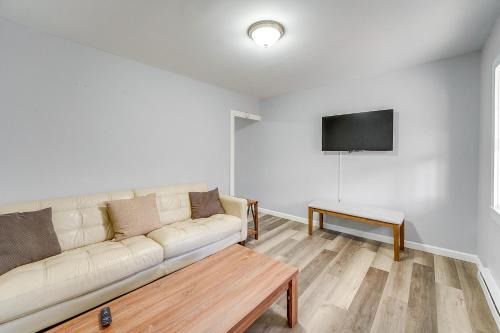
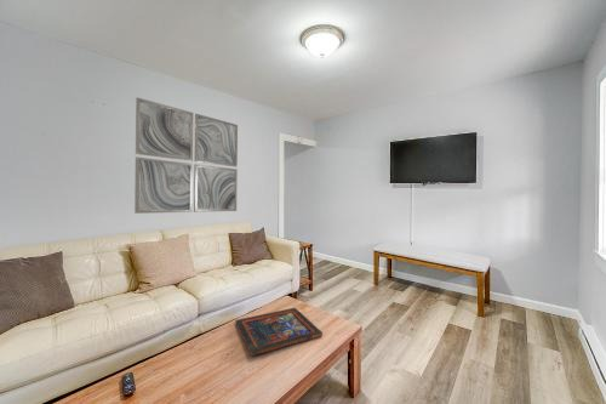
+ religious icon [234,307,324,357]
+ wall art [133,97,239,215]
